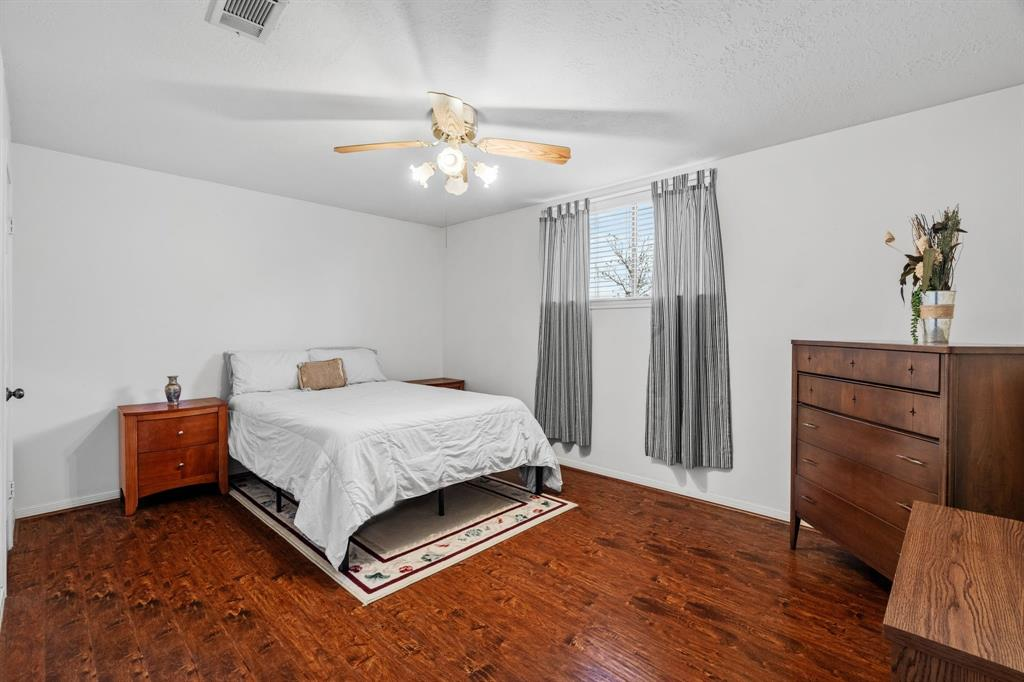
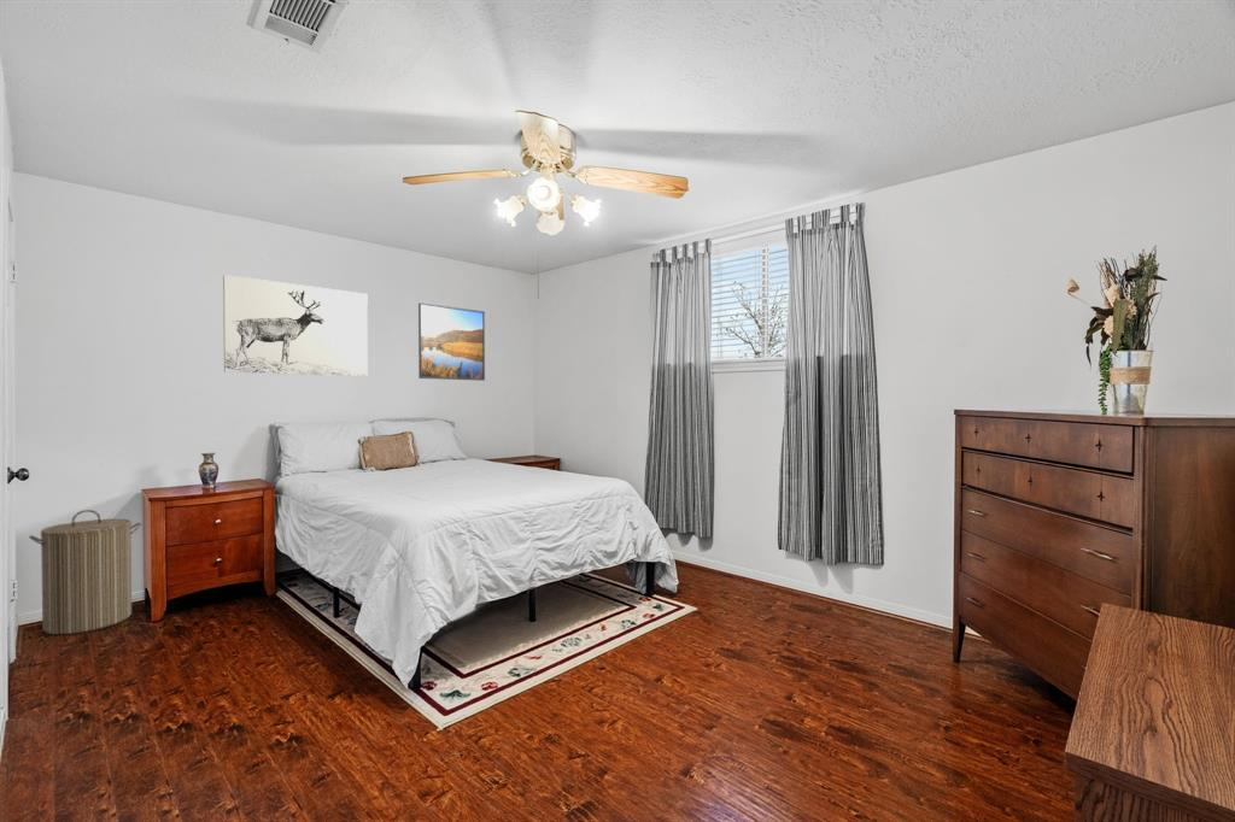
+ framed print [417,301,486,382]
+ laundry hamper [28,509,142,635]
+ wall art [222,274,369,377]
